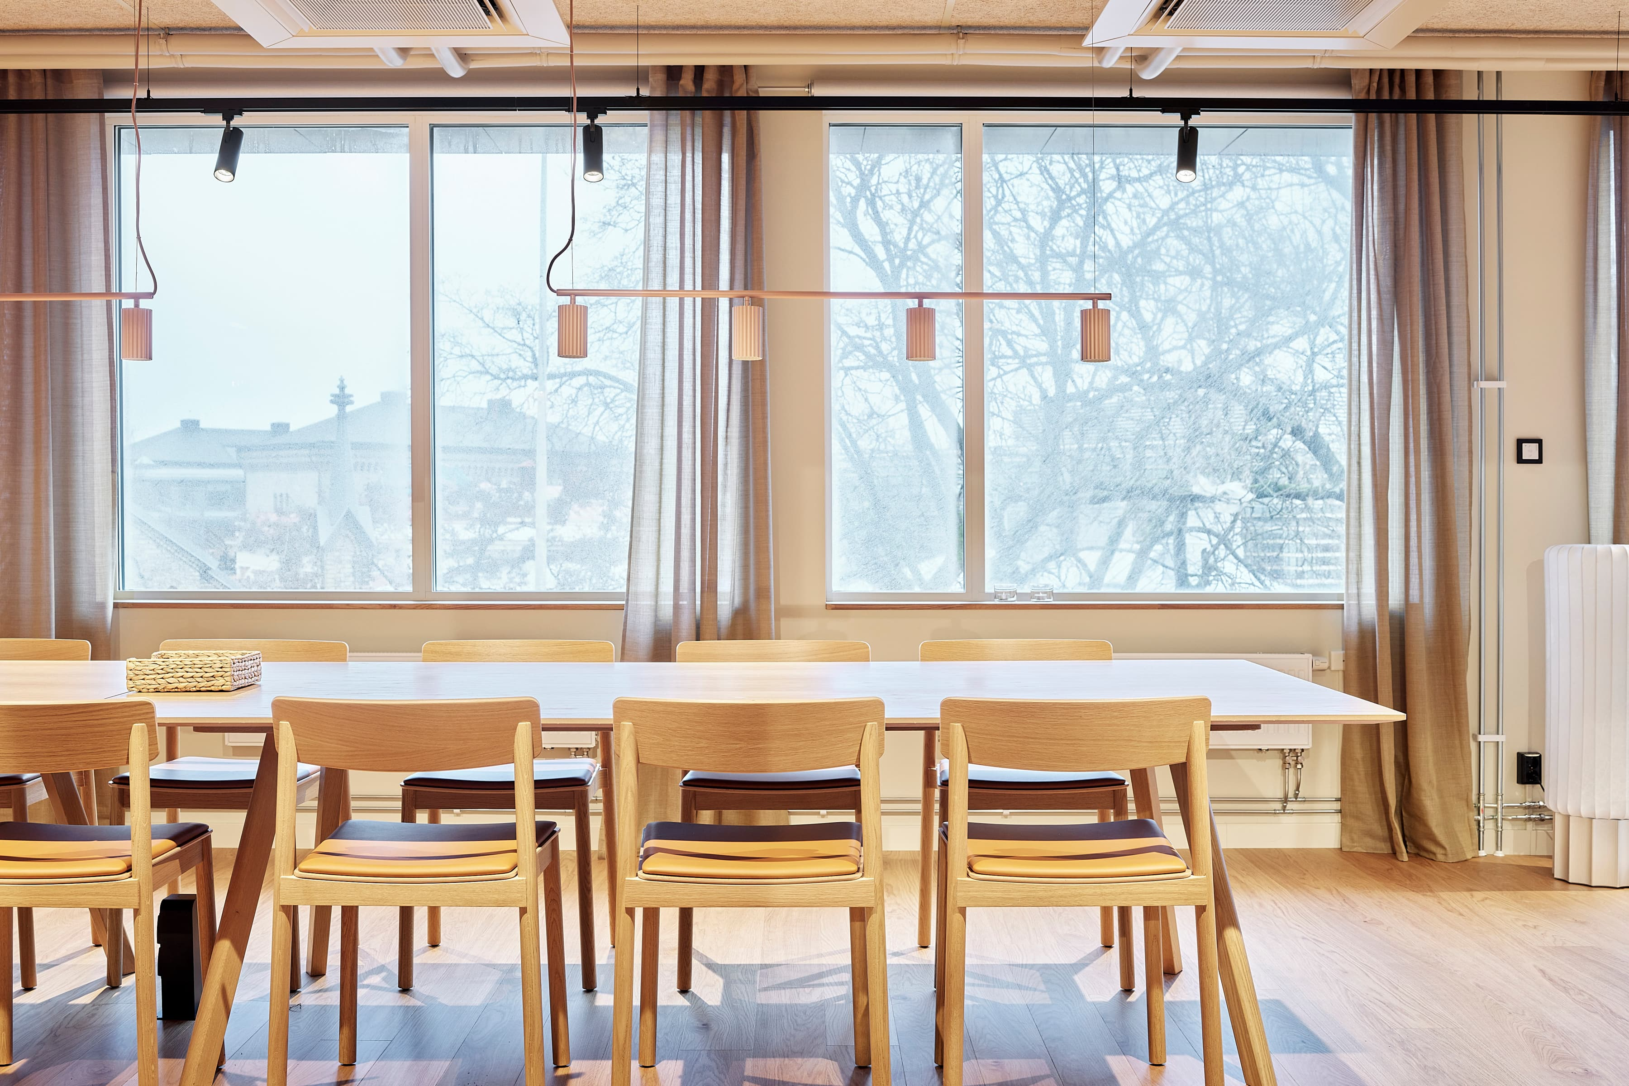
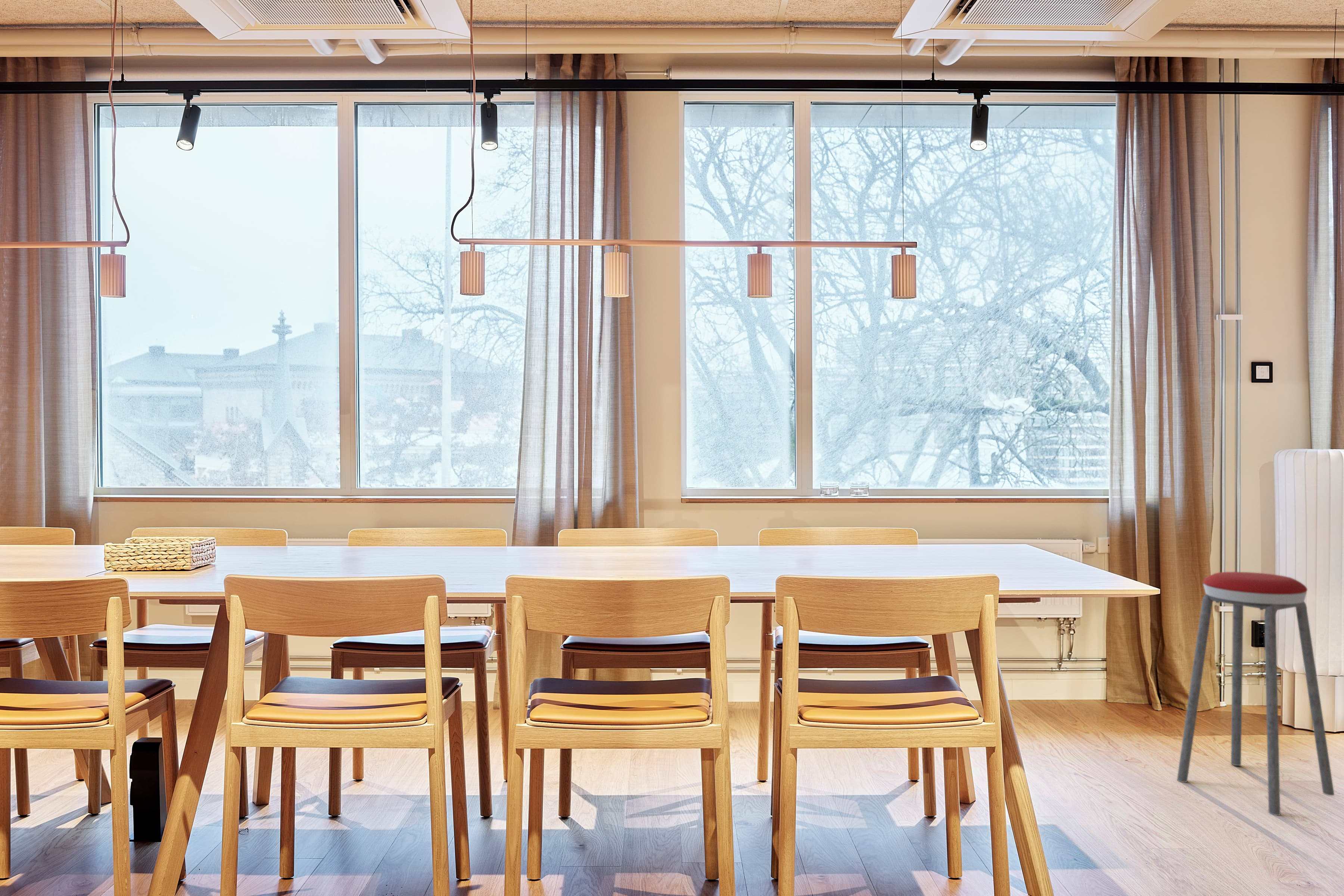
+ music stool [1176,571,1335,816]
